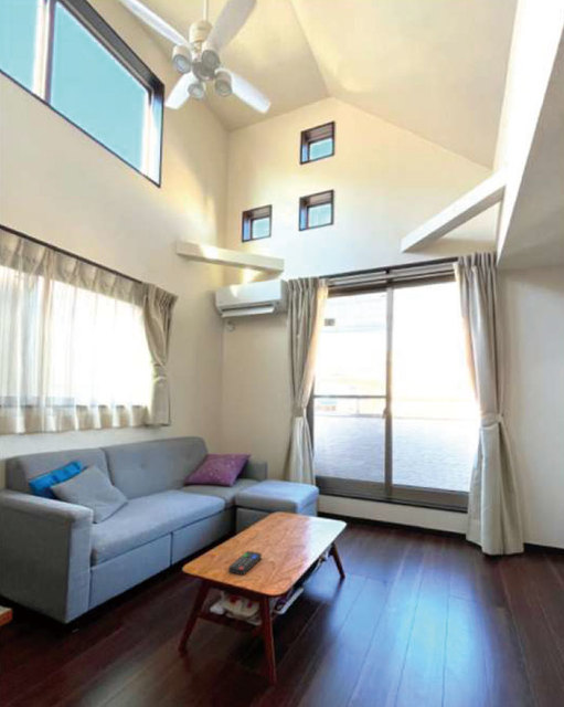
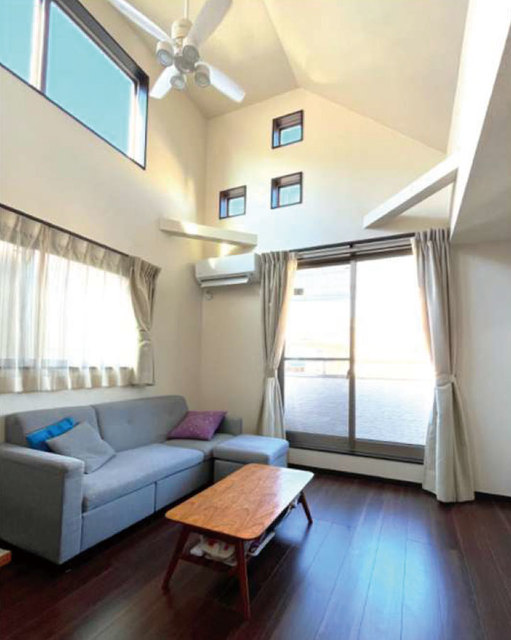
- remote control [227,550,263,577]
